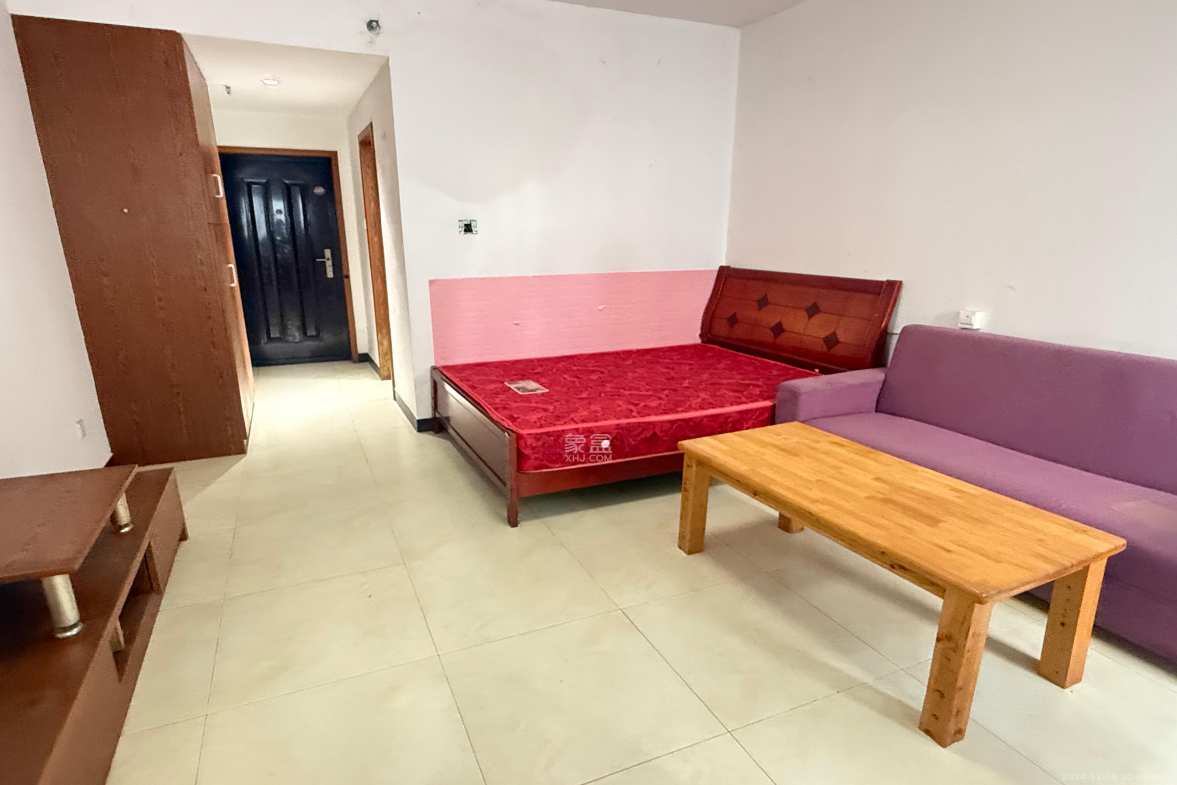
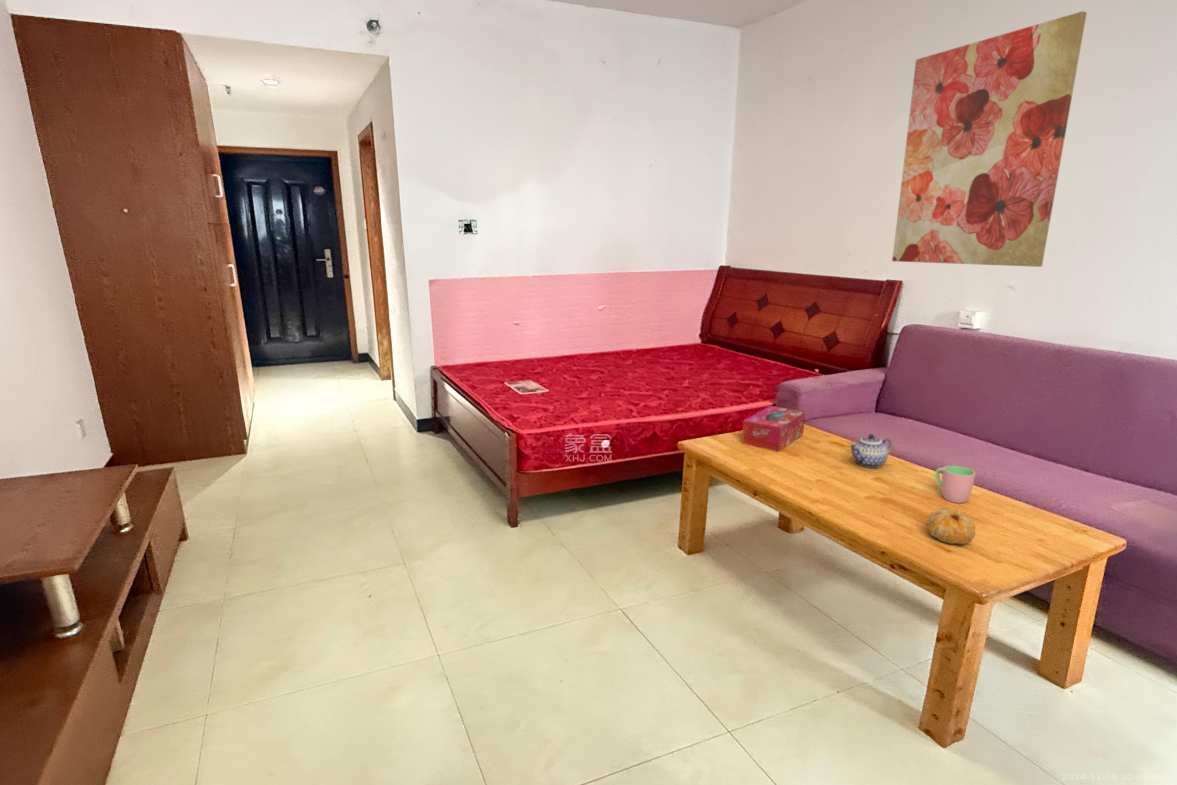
+ tissue box [741,405,806,453]
+ teapot [848,433,893,469]
+ wall art [891,10,1088,268]
+ cup [934,465,976,504]
+ fruit [926,507,976,545]
